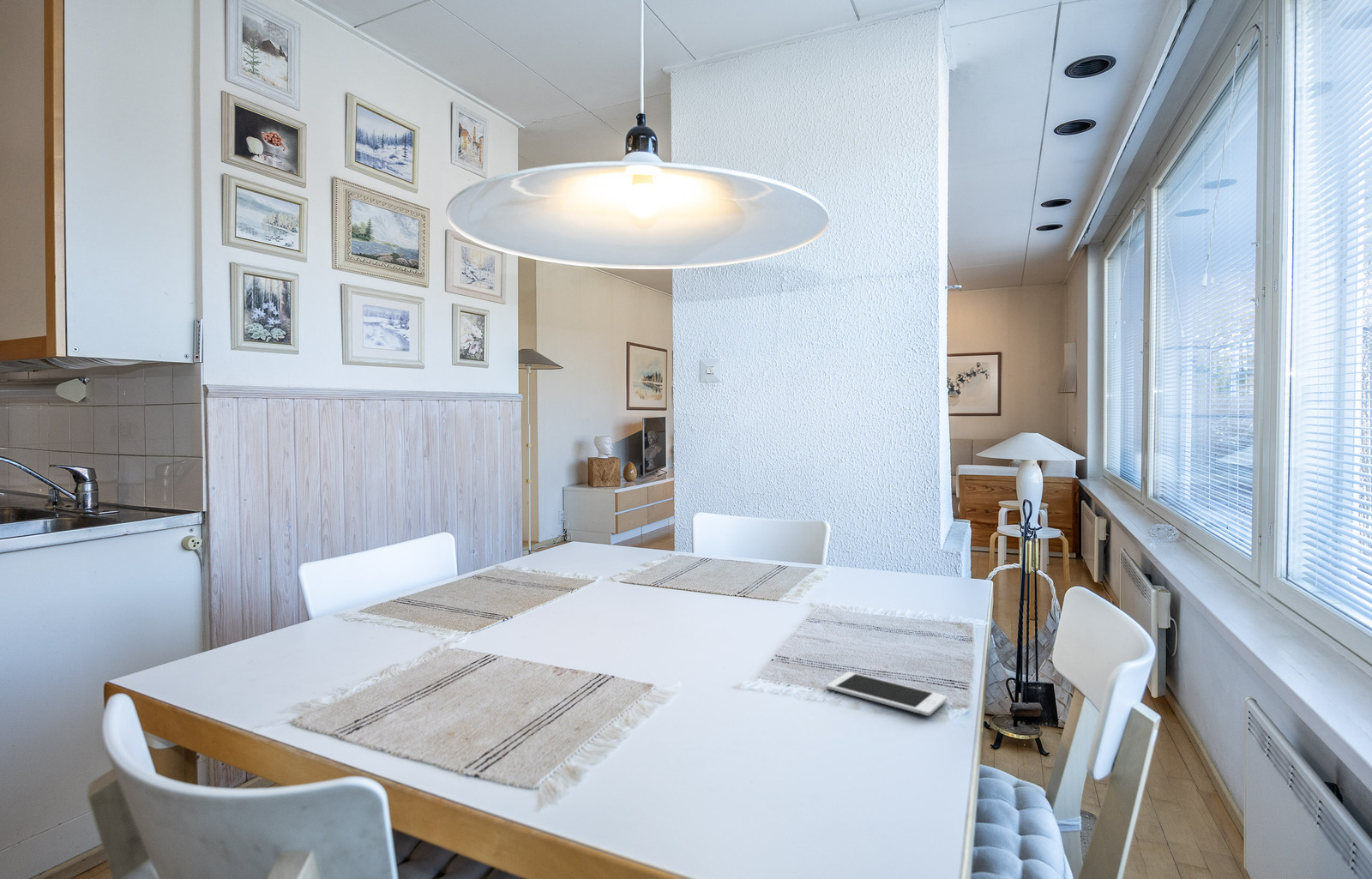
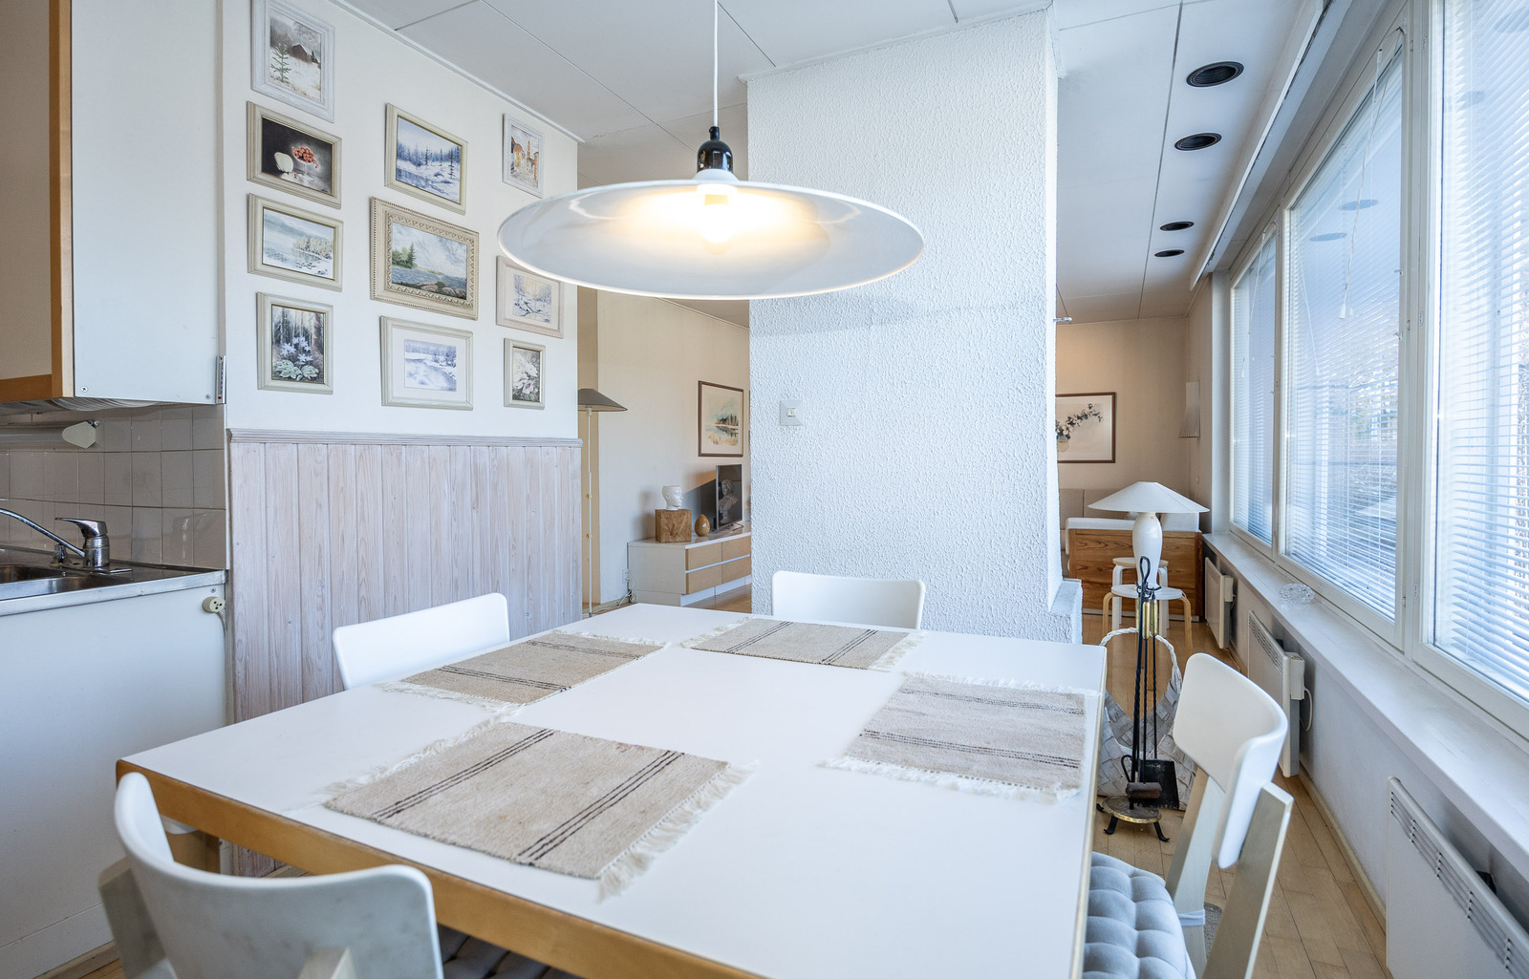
- cell phone [826,671,948,717]
